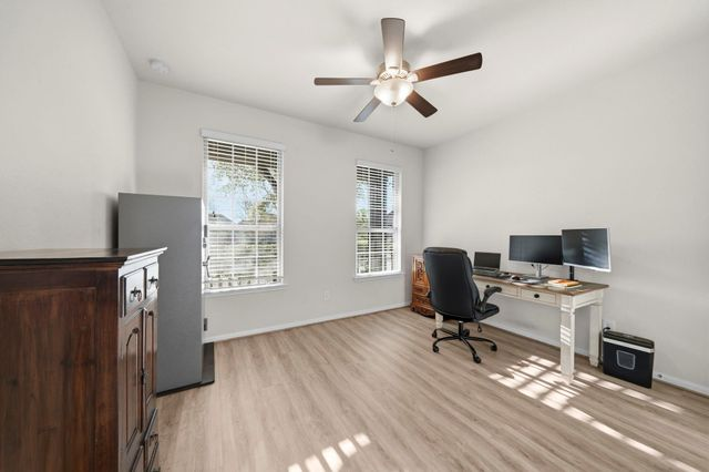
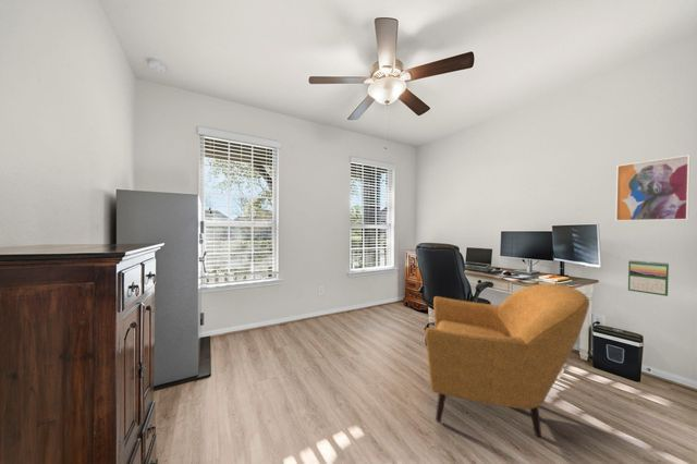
+ wall art [614,154,692,222]
+ calendar [627,259,670,297]
+ armchair [424,283,590,438]
